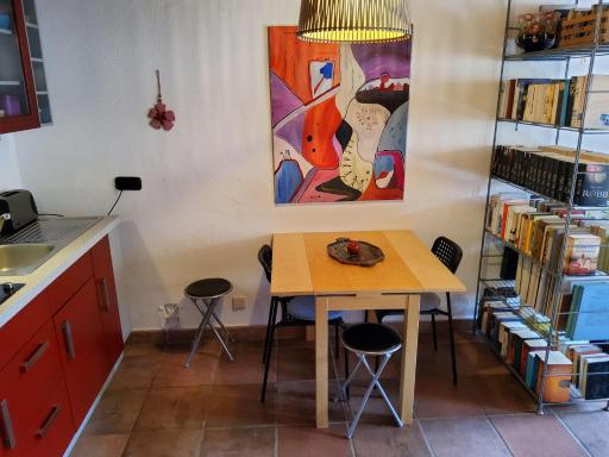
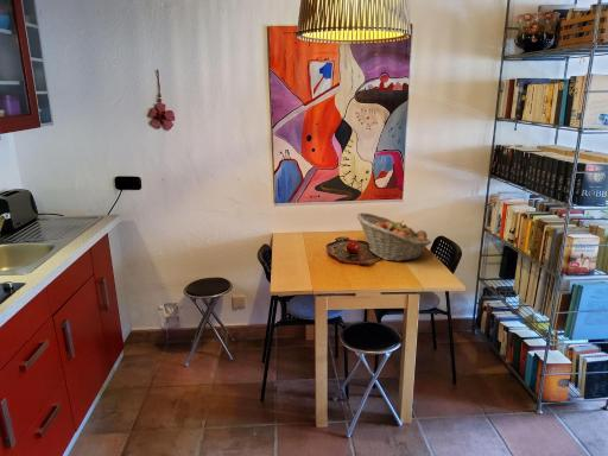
+ fruit basket [355,211,432,262]
